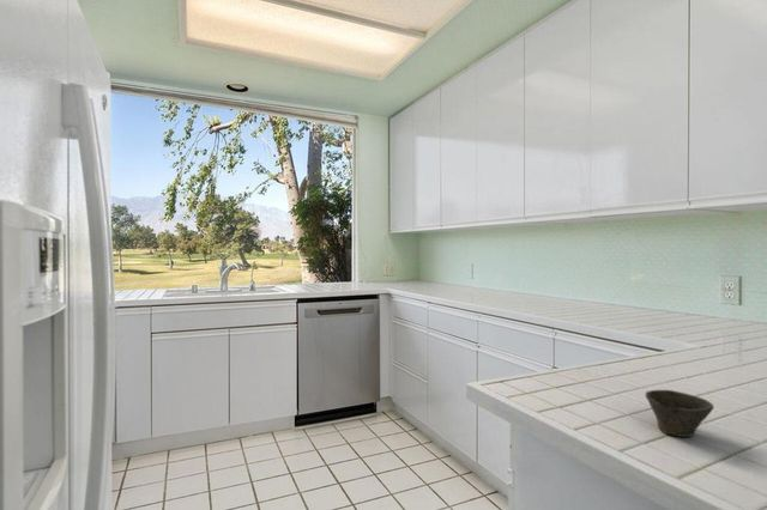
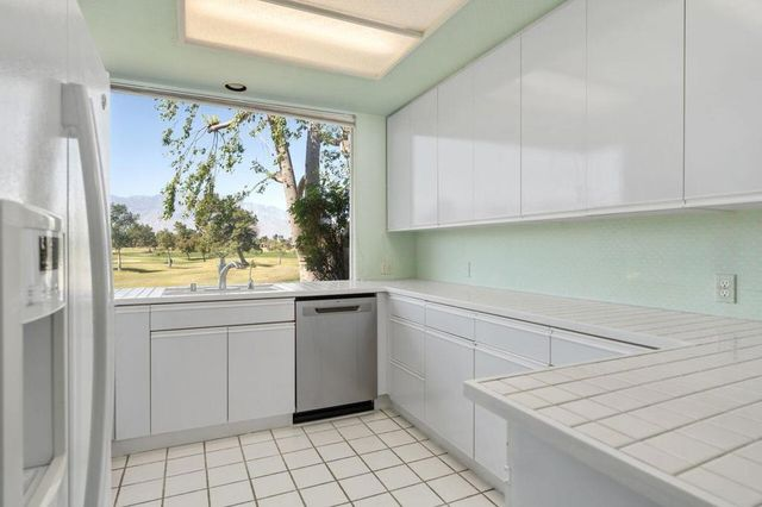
- cup [645,389,715,438]
